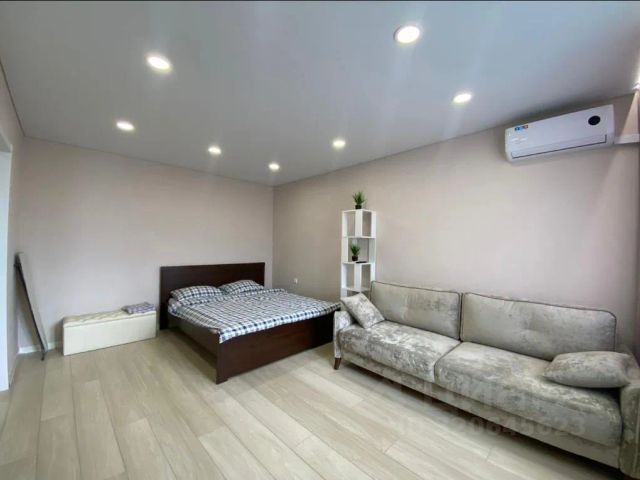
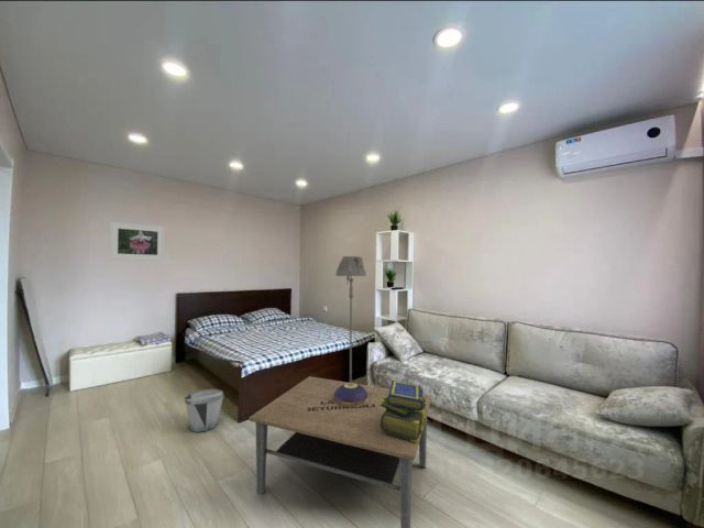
+ bucket [184,388,224,433]
+ floor lamp [334,255,367,383]
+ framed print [109,221,166,262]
+ decorative bowl [333,382,369,407]
+ stack of books [380,380,427,442]
+ coffee table [248,375,432,528]
